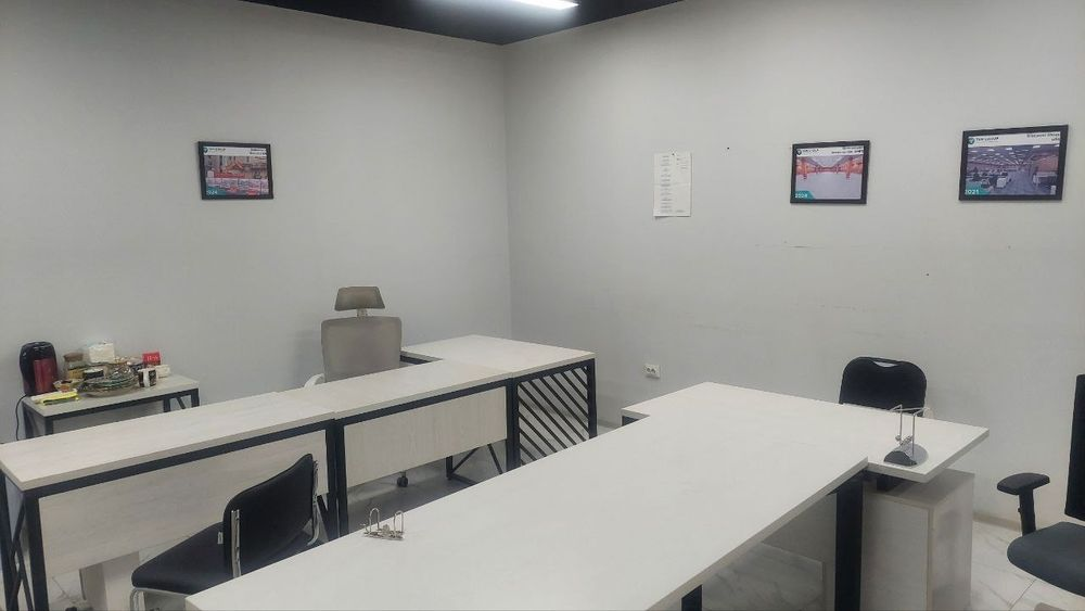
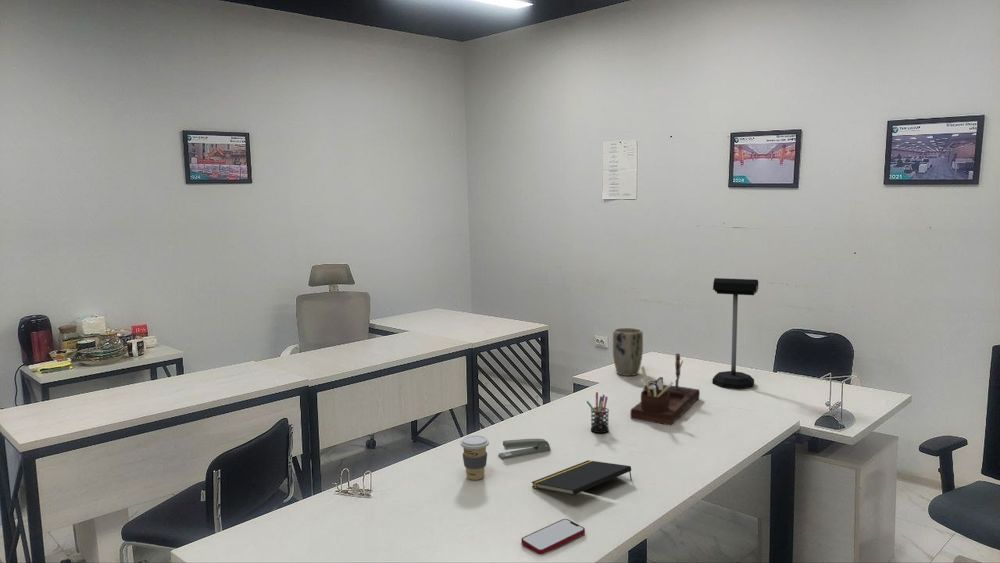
+ pen holder [586,391,610,434]
+ desk organizer [629,352,701,426]
+ plant pot [612,327,644,377]
+ stapler [497,438,552,460]
+ notepad [530,459,633,496]
+ smartphone [520,518,586,555]
+ coffee cup [459,434,490,481]
+ mailbox [711,277,759,390]
